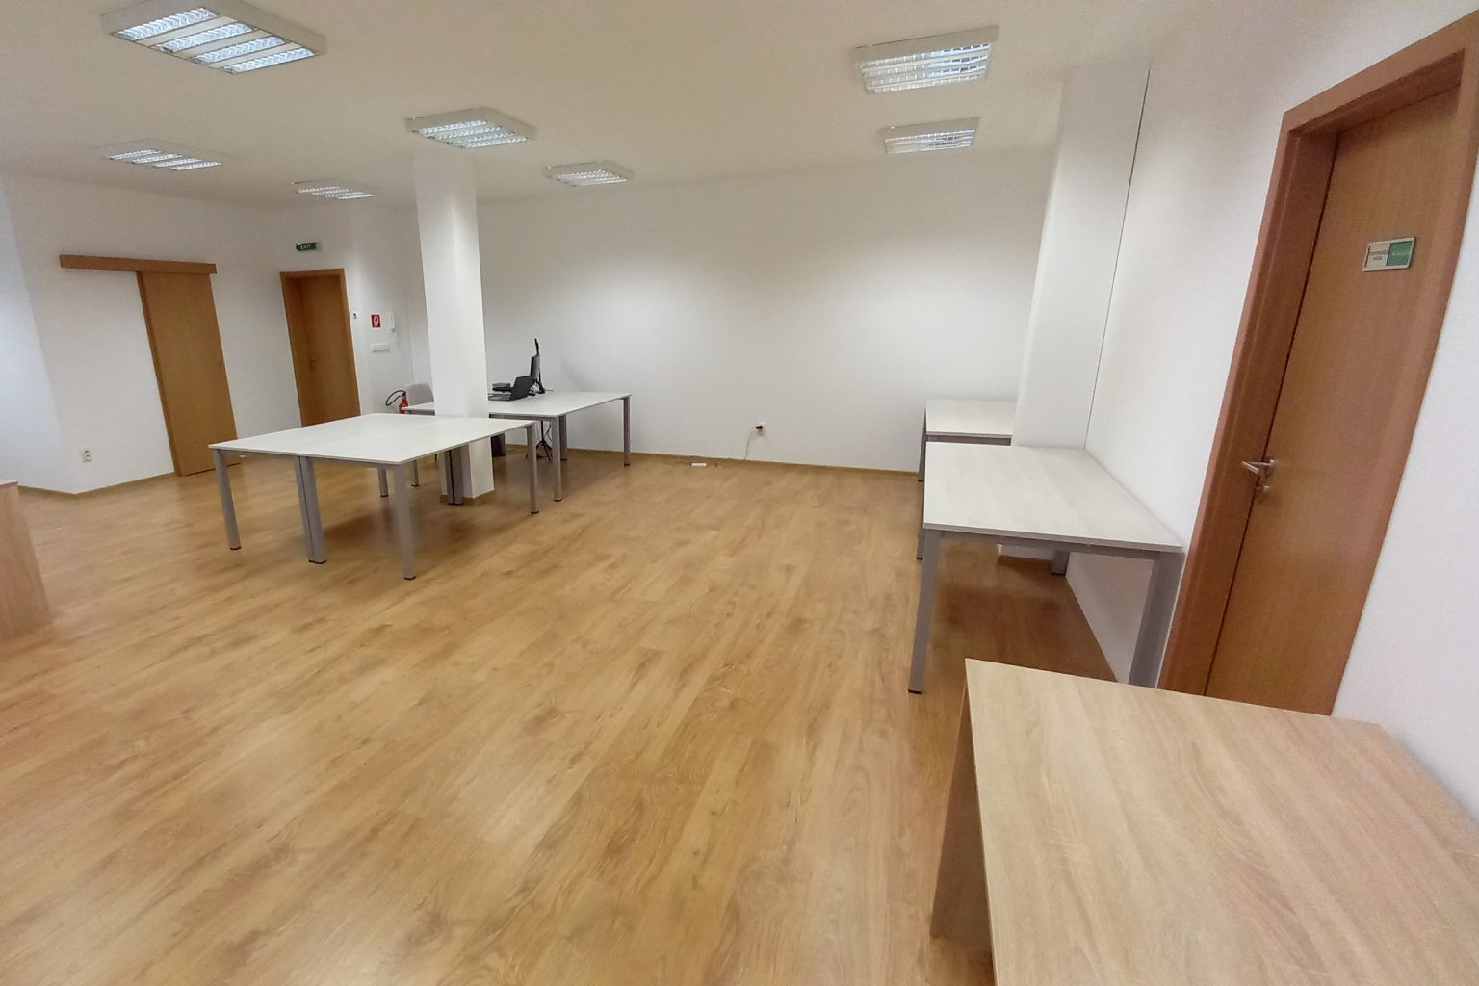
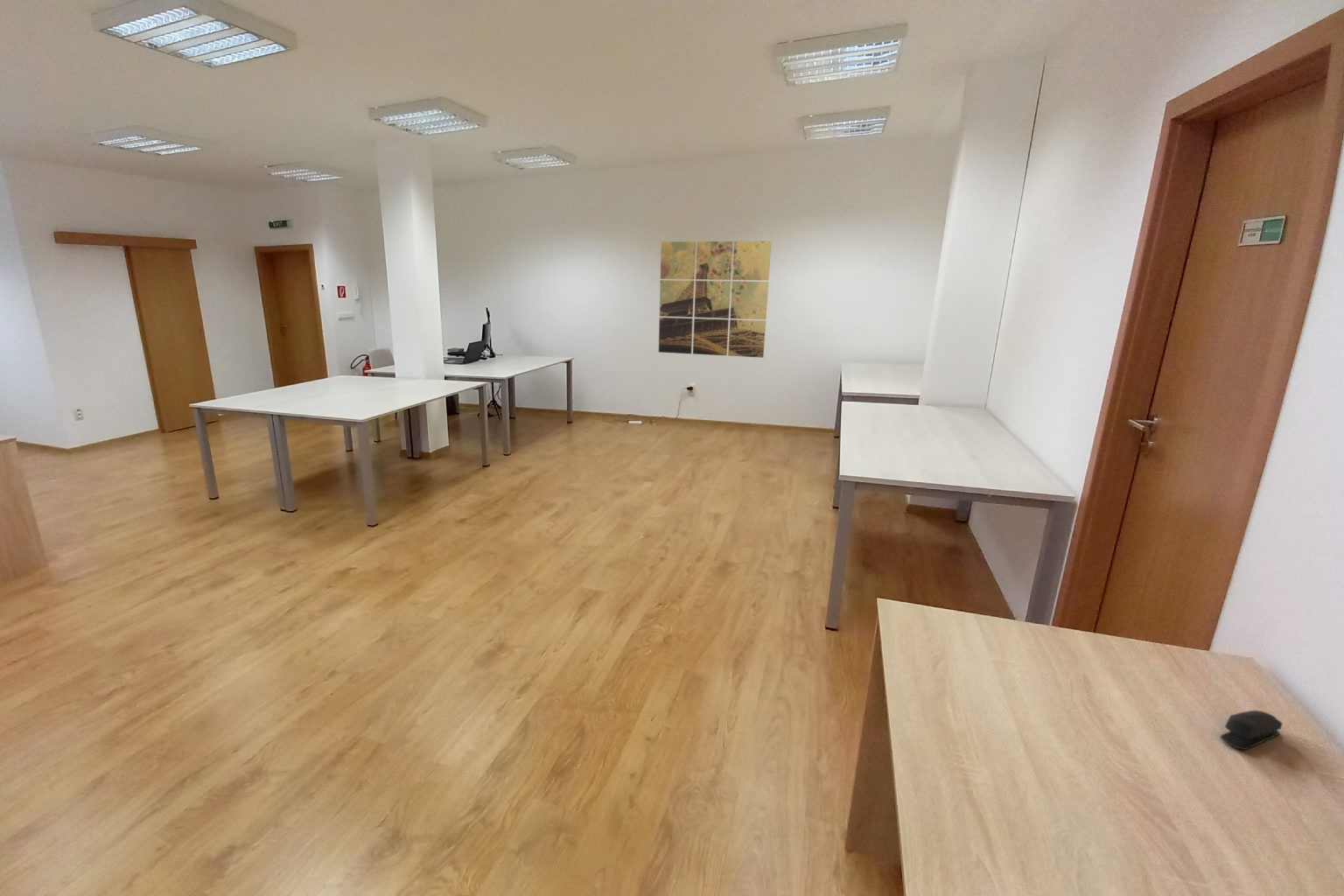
+ stapler [1219,710,1283,751]
+ wall art [658,240,772,359]
